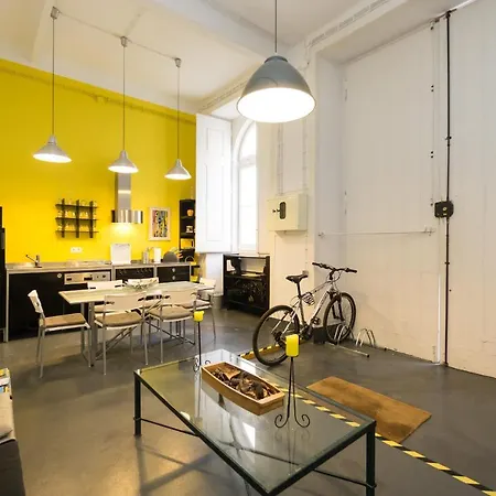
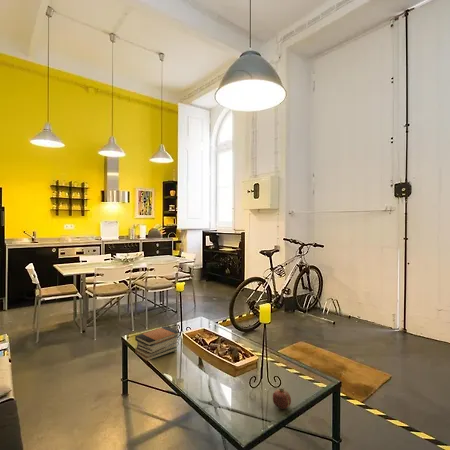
+ book stack [134,326,180,362]
+ fruit [272,387,292,410]
